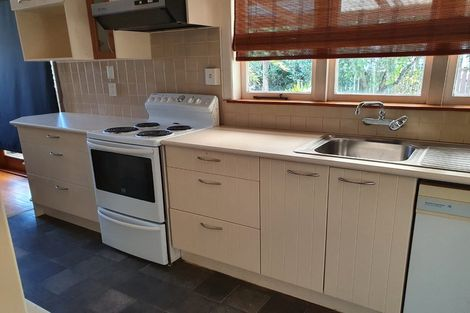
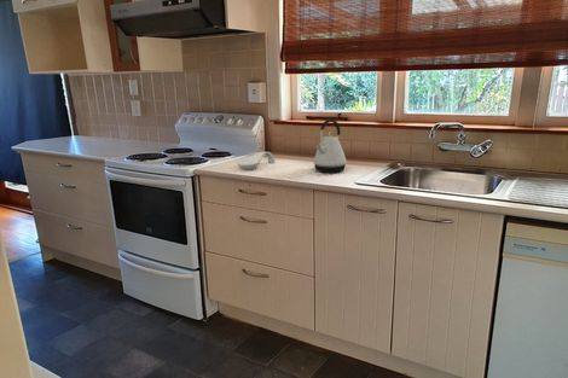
+ spoon rest [236,150,276,171]
+ kettle [313,117,348,174]
